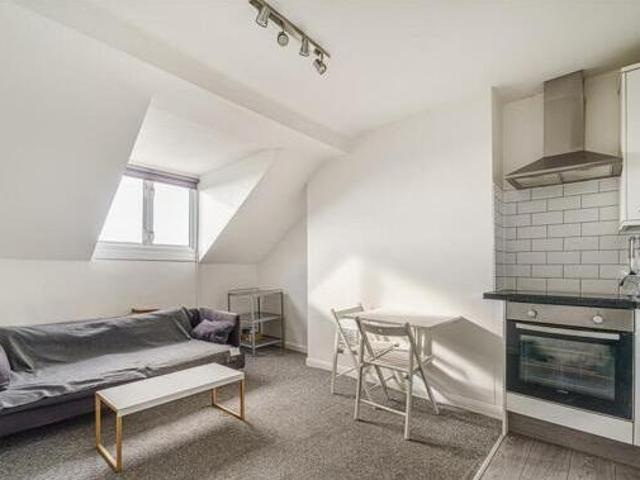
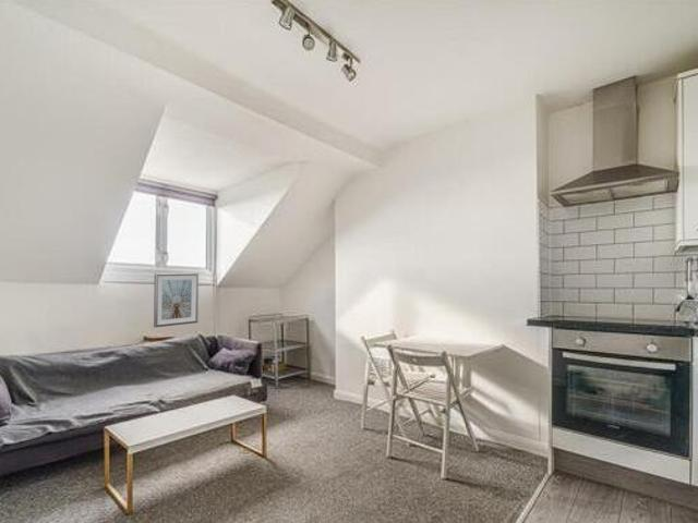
+ picture frame [153,272,200,329]
